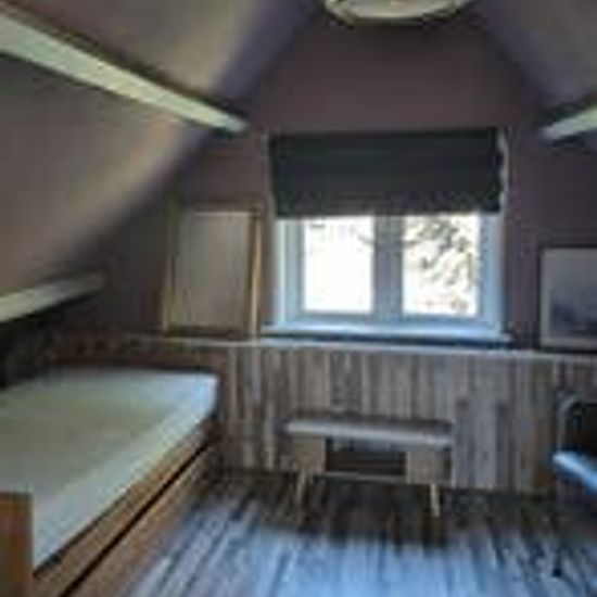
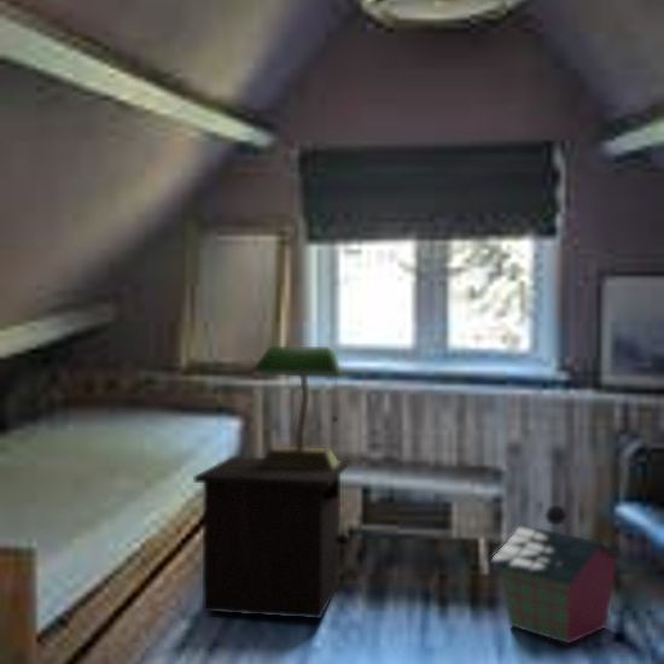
+ table lamp [254,345,343,470]
+ toy house [488,503,629,645]
+ nightstand [192,455,350,619]
